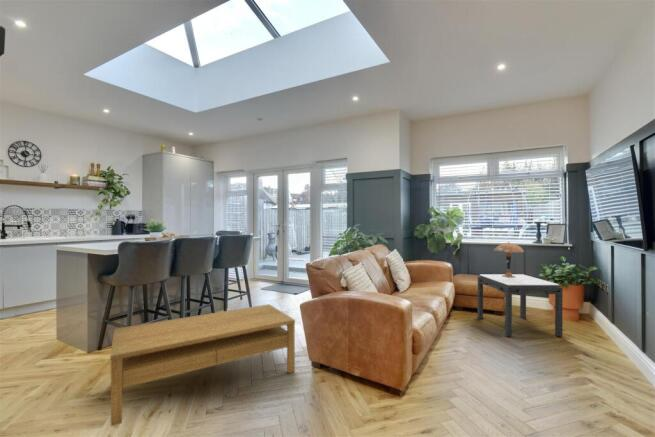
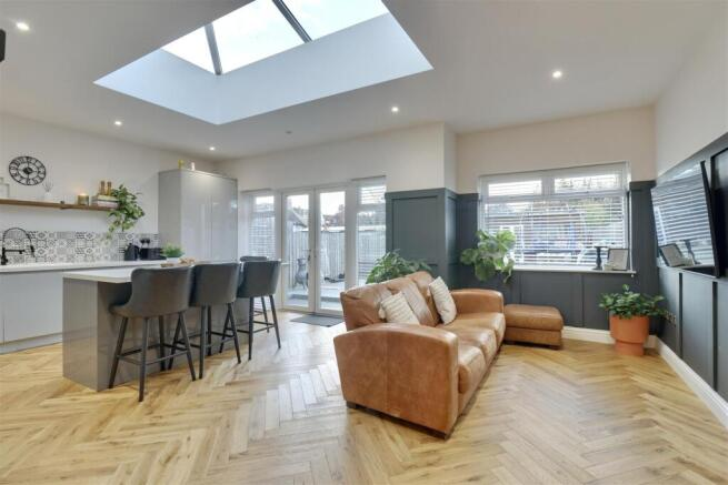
- table lamp [493,241,525,278]
- side table [477,274,564,337]
- coffee table [109,303,296,427]
